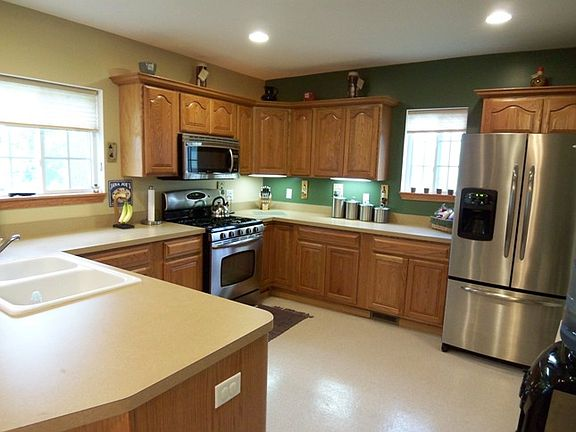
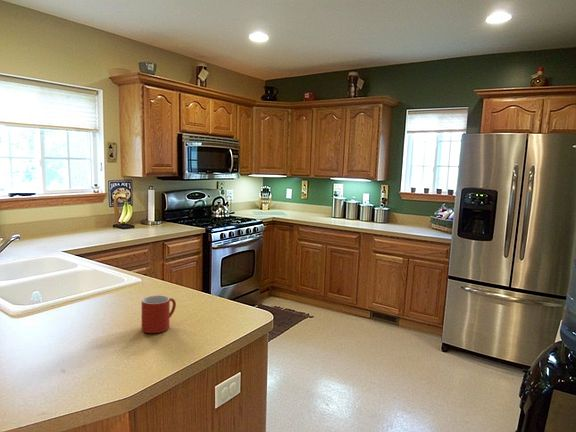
+ mug [141,294,177,334]
